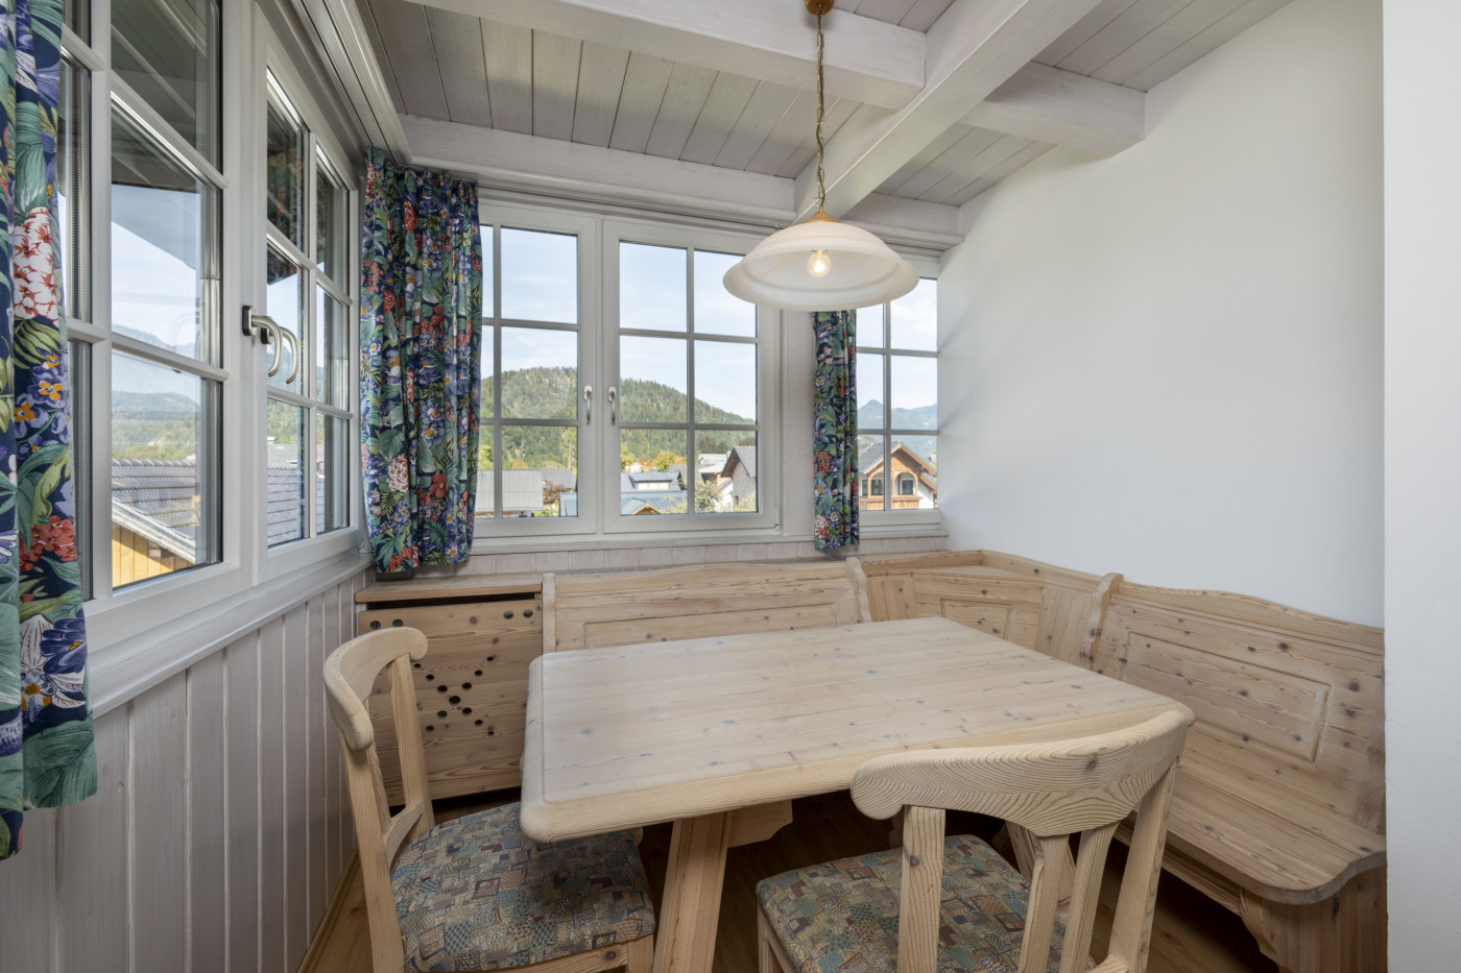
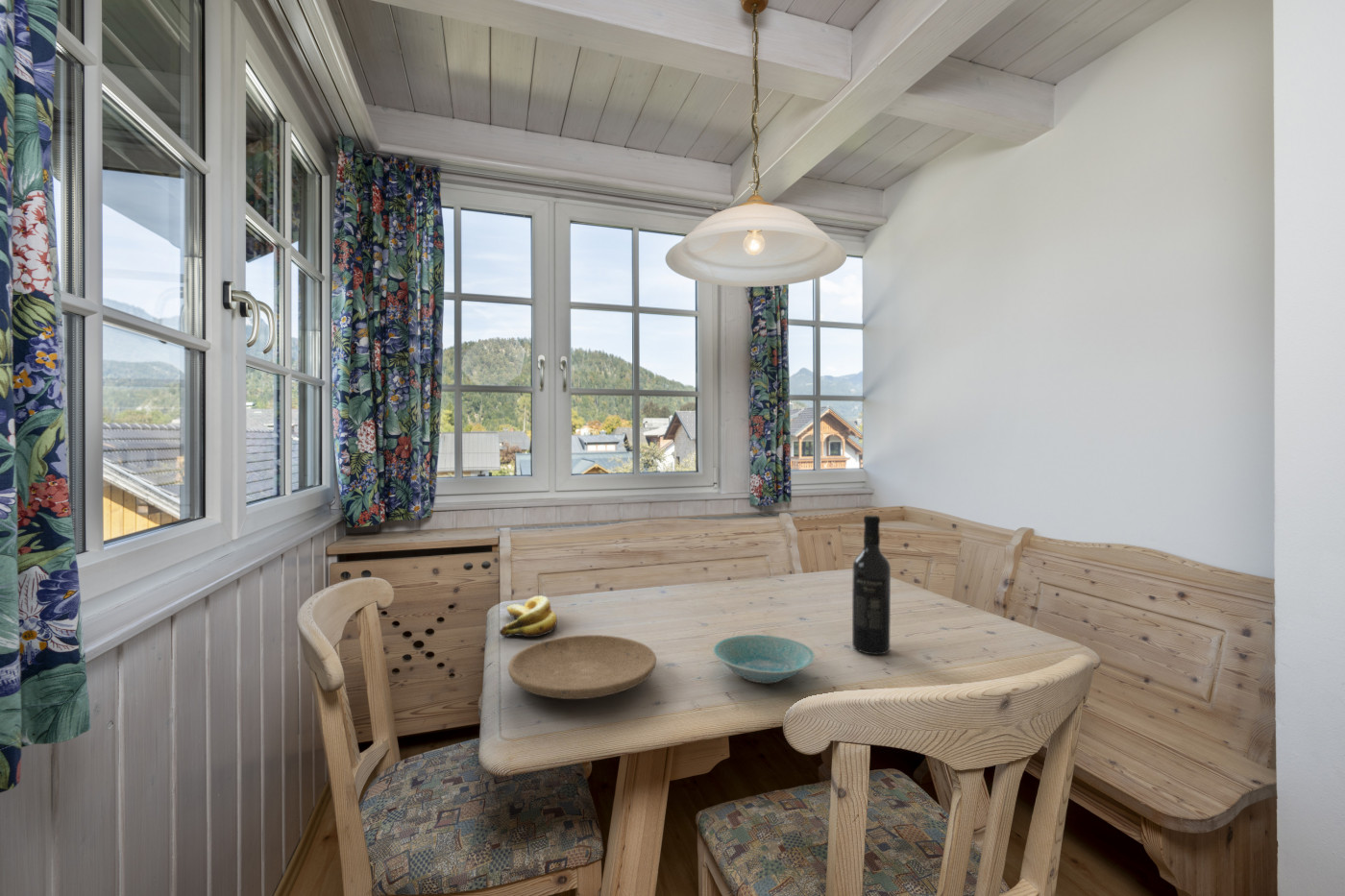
+ wine bottle [851,514,892,656]
+ bowl [712,634,817,684]
+ plate [507,634,657,700]
+ banana [499,594,558,638]
